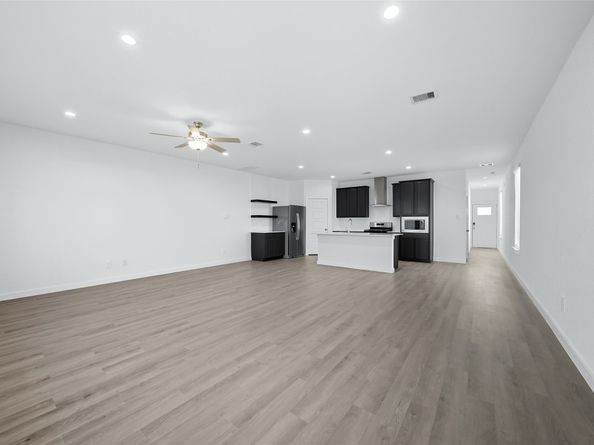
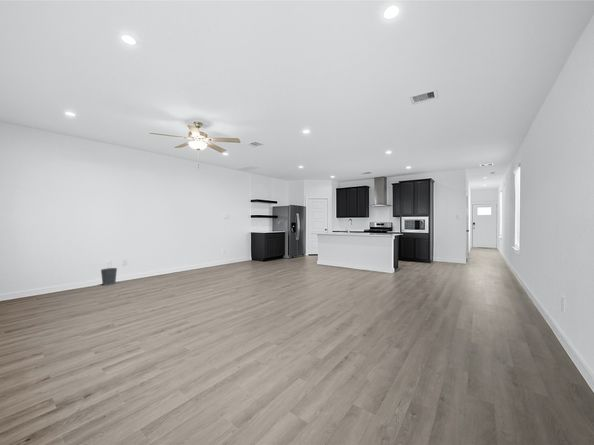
+ wastebasket [100,267,118,287]
